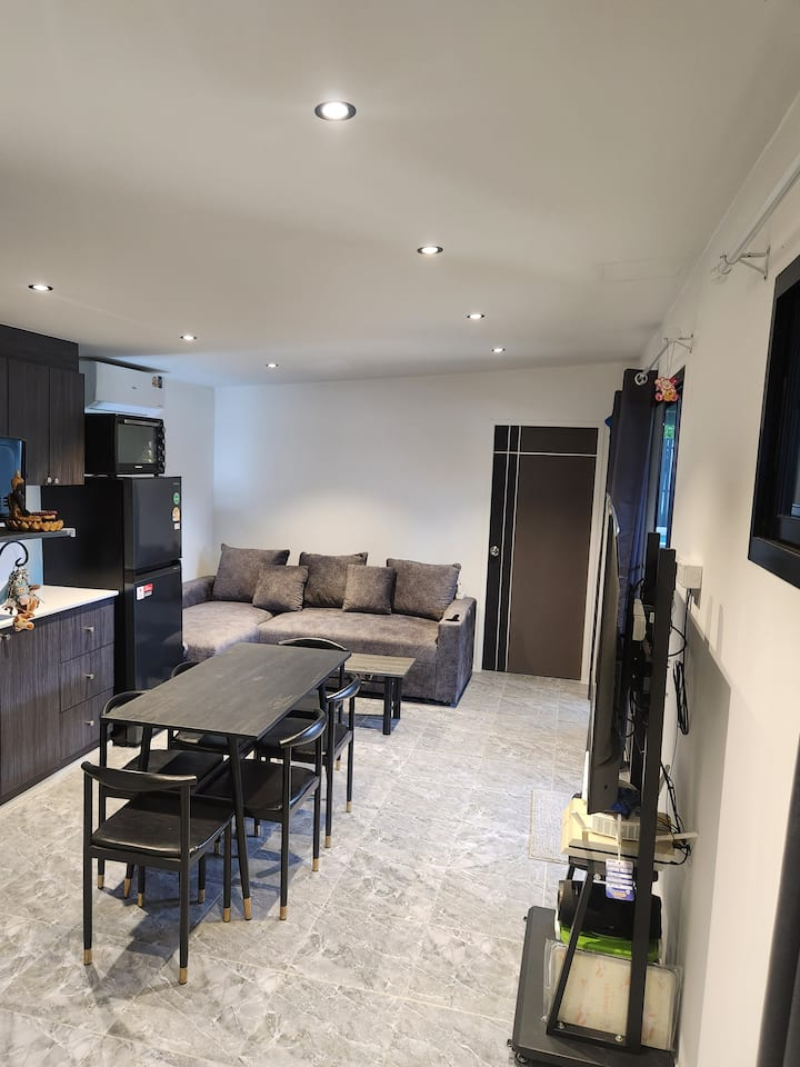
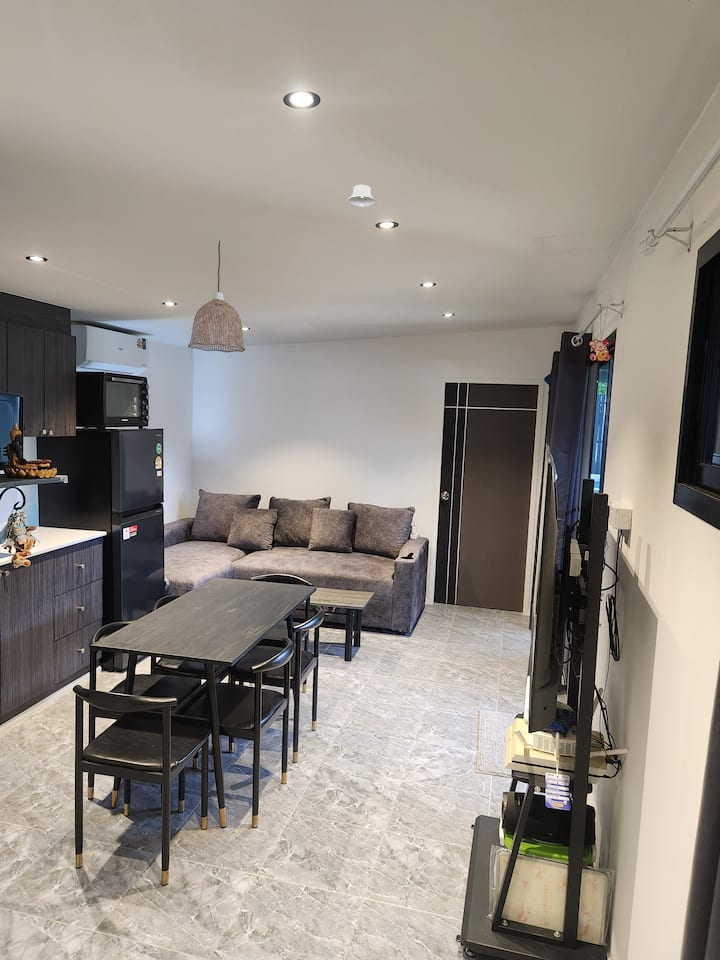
+ recessed light [346,184,377,208]
+ pendant lamp [187,240,247,353]
